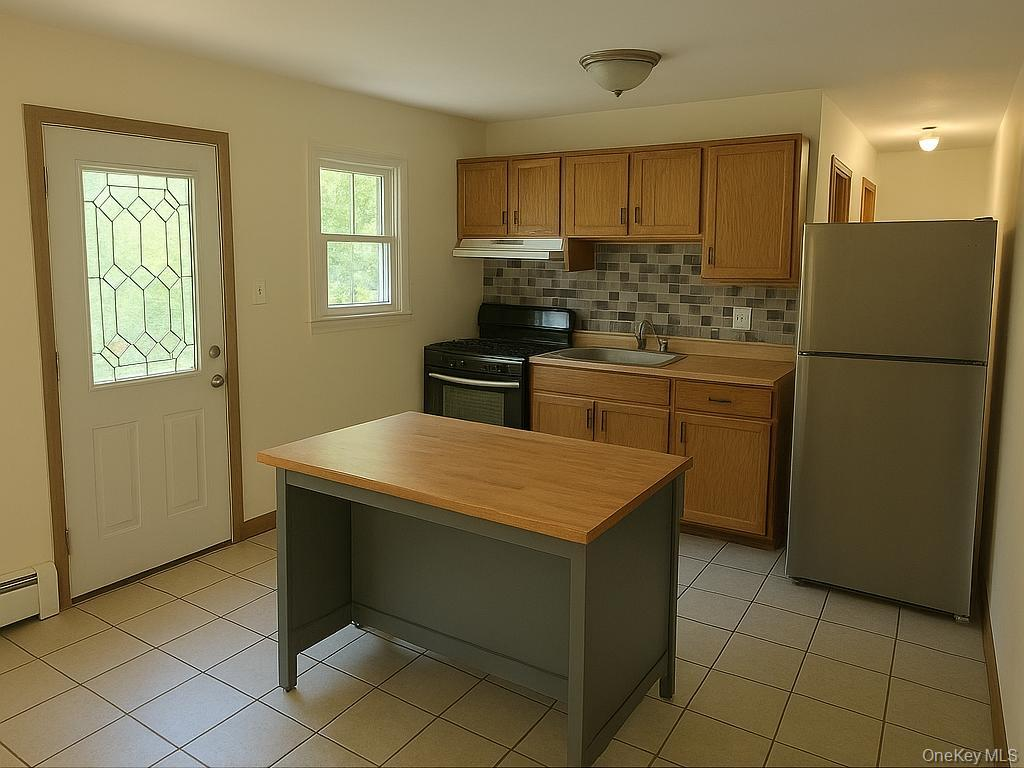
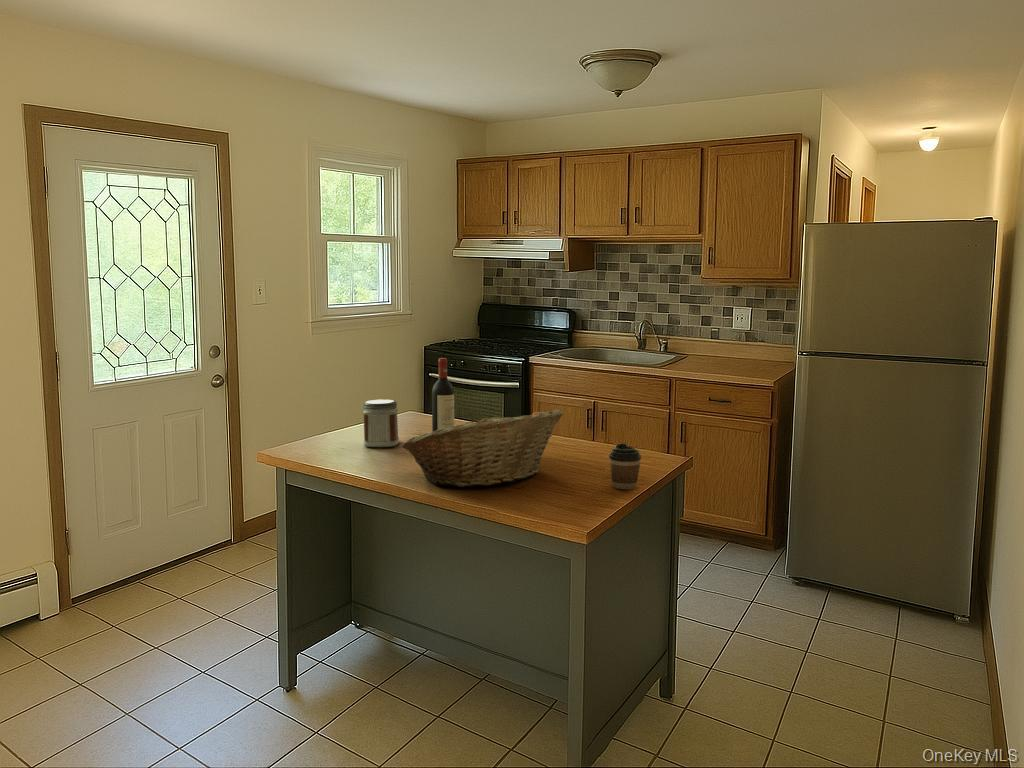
+ jar [362,399,400,448]
+ wine bottle [431,357,455,432]
+ fruit basket [401,408,564,488]
+ coffee cup [608,443,642,490]
